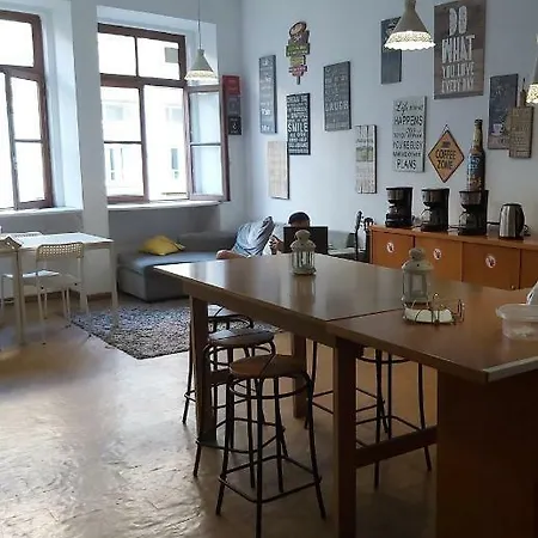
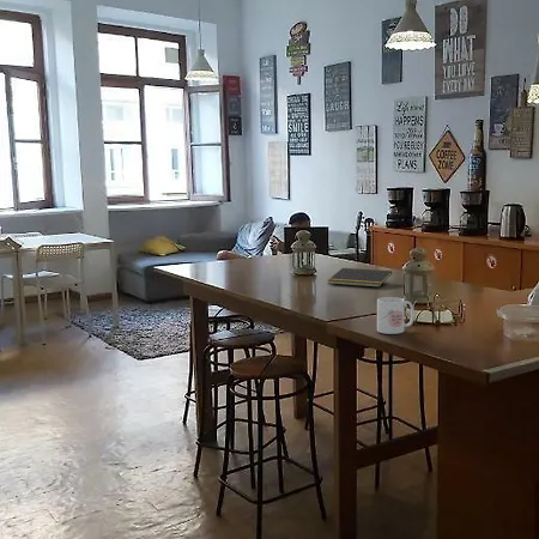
+ notepad [327,267,393,289]
+ mug [376,296,416,335]
